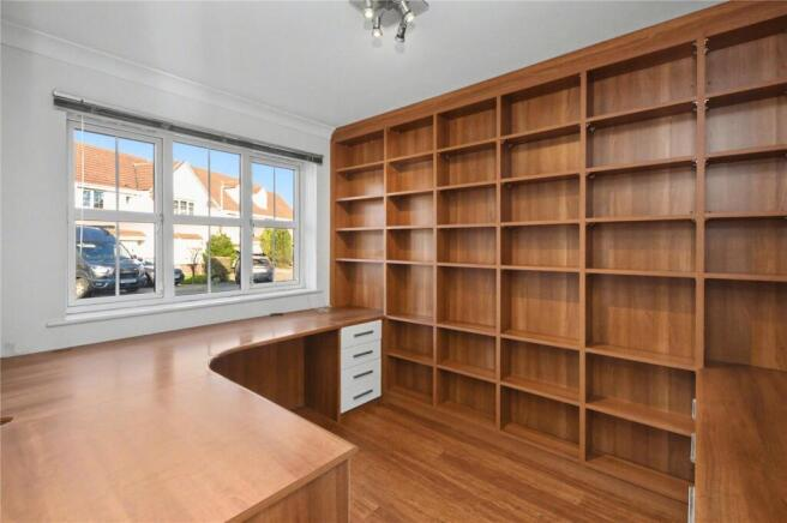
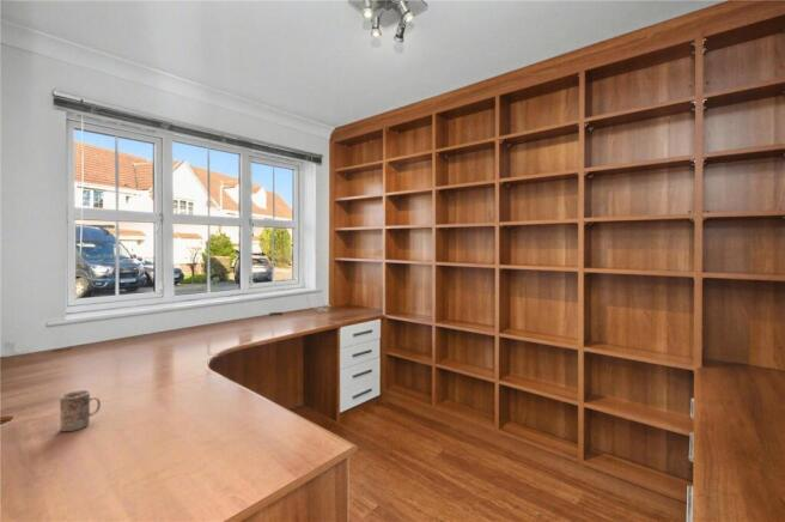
+ mug [59,389,102,432]
